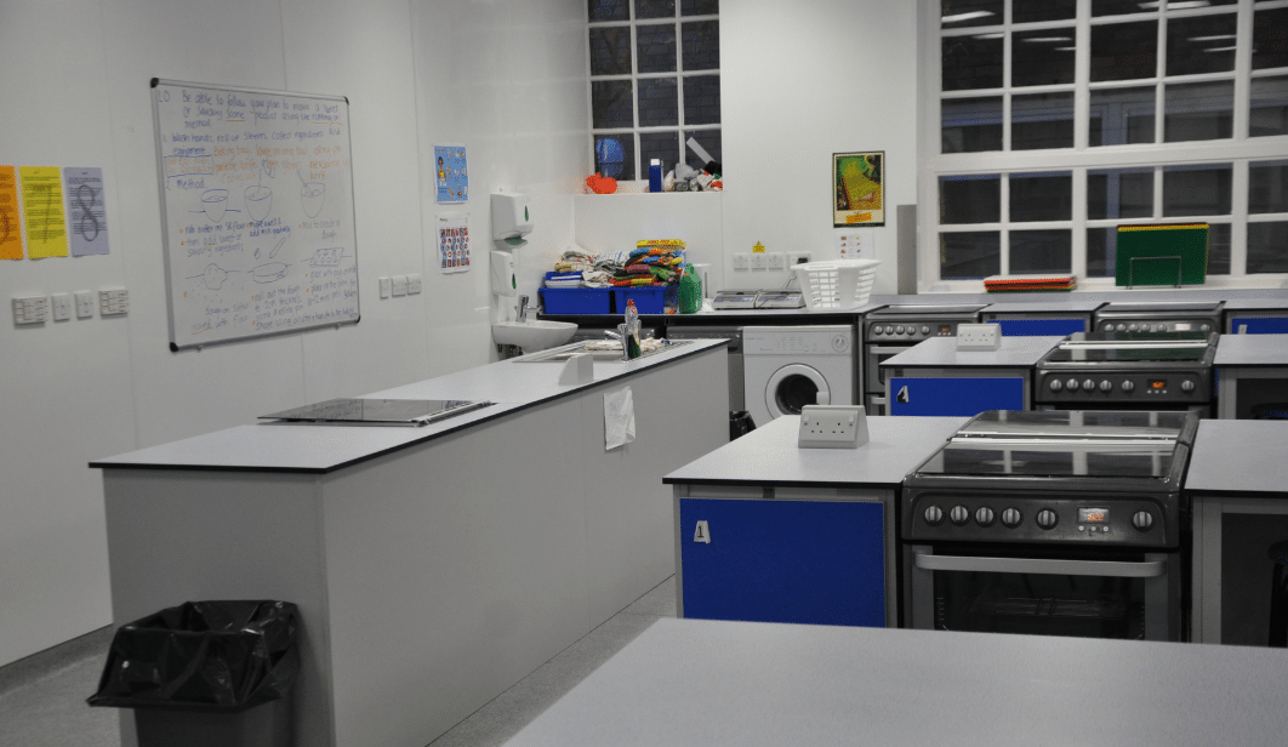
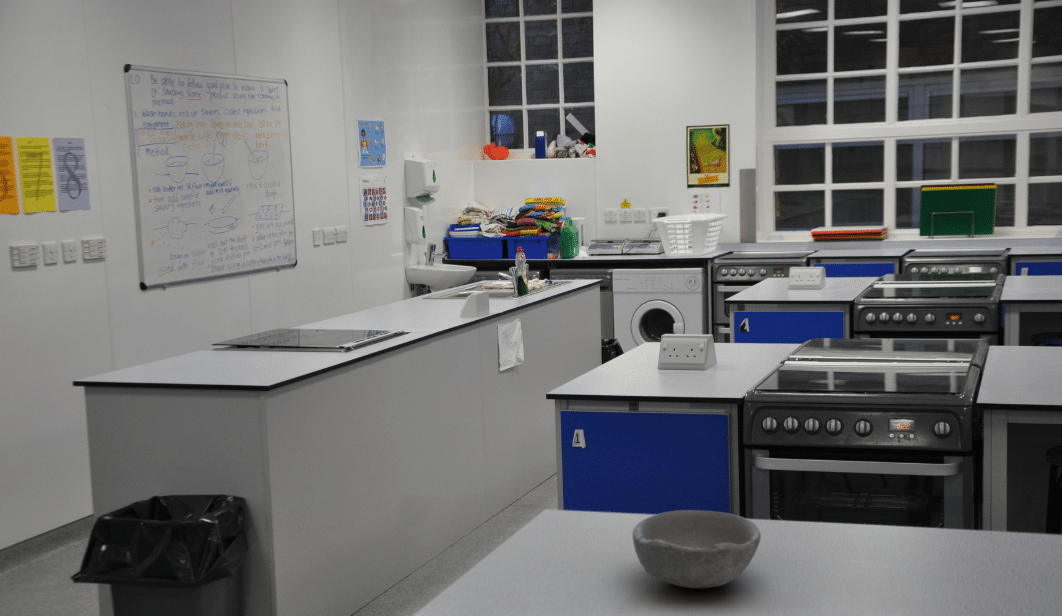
+ bowl [632,509,762,589]
